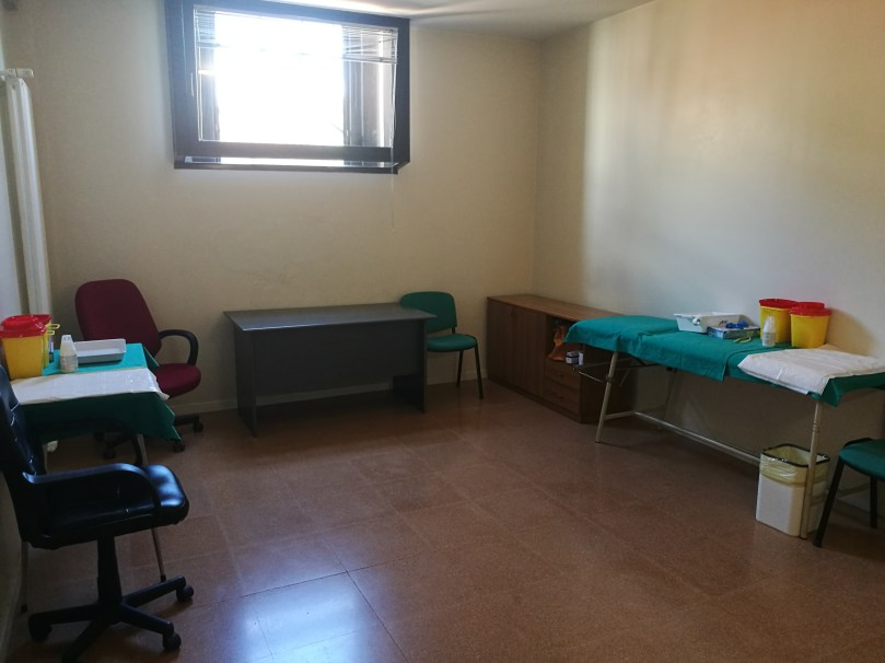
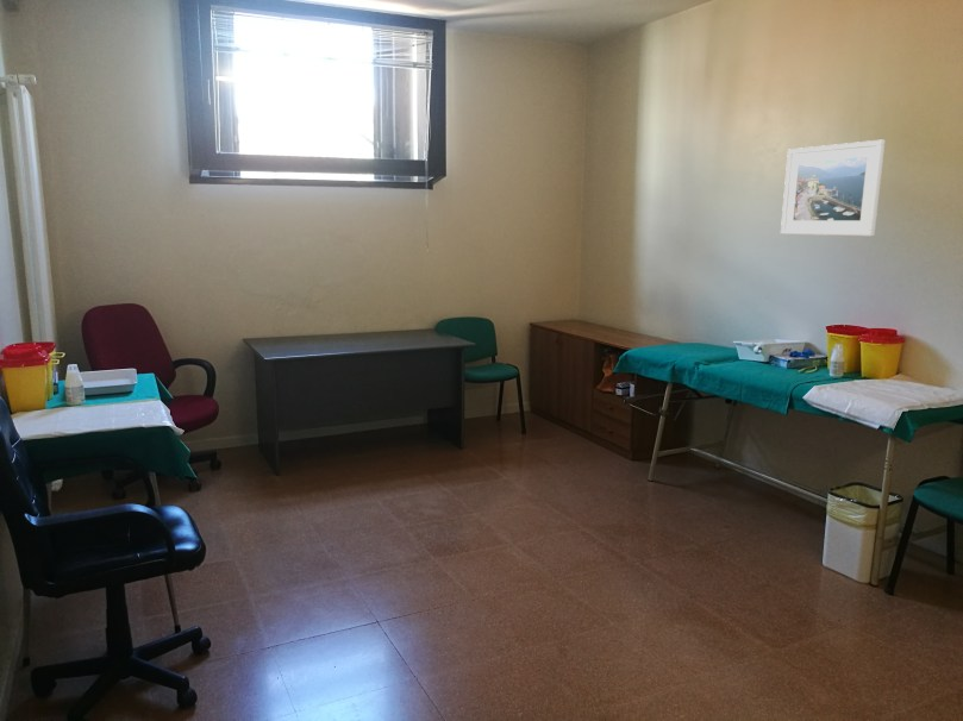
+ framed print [780,139,886,237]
